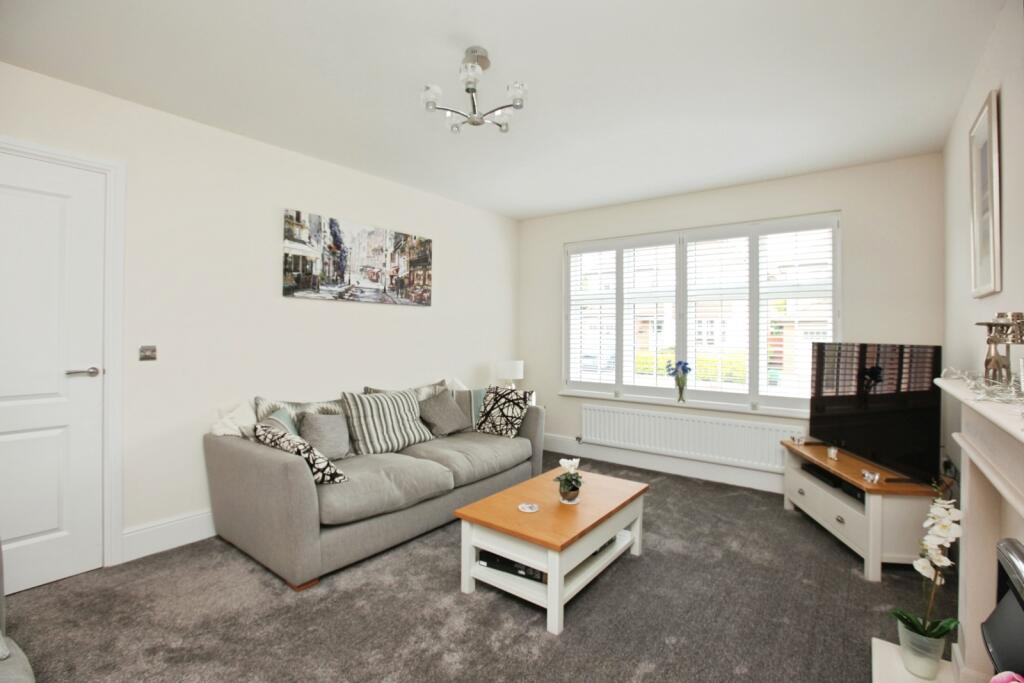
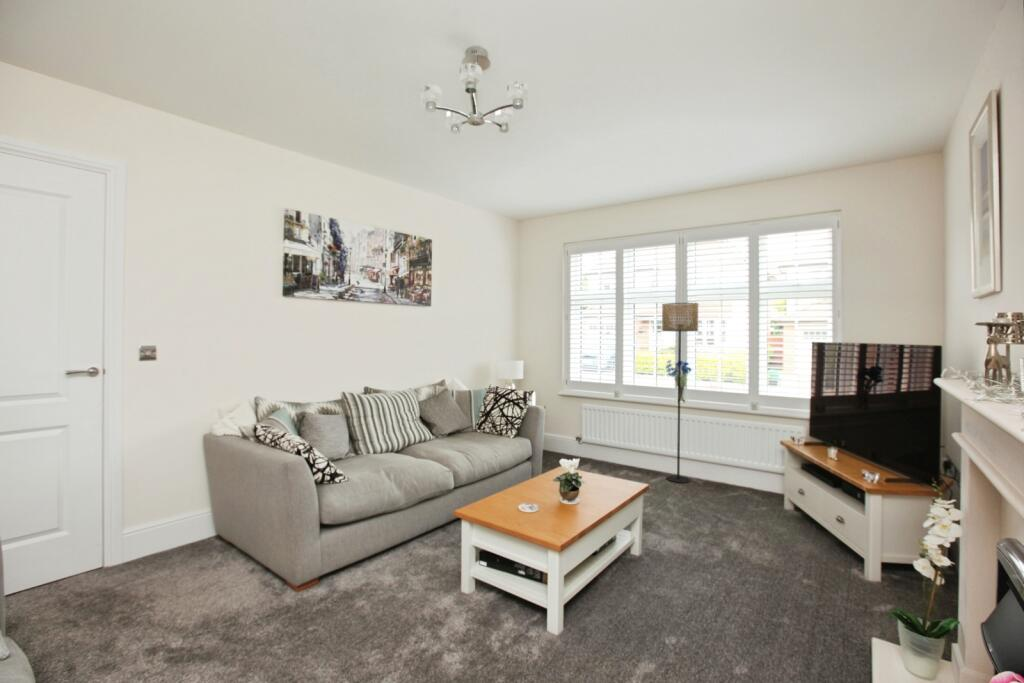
+ floor lamp [661,302,699,484]
